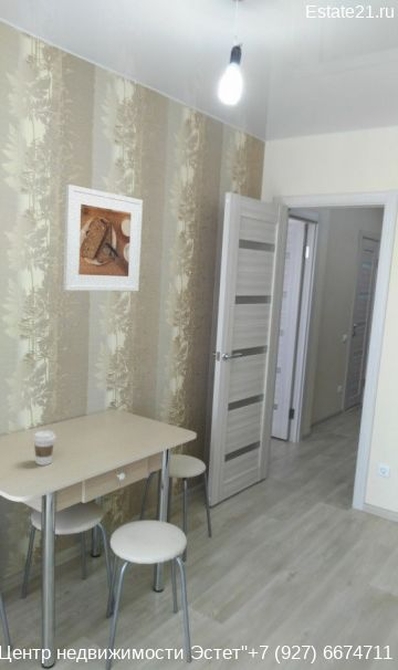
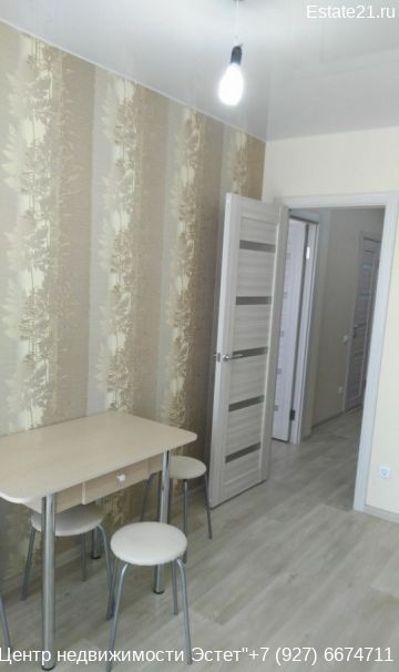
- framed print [62,184,144,292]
- coffee cup [31,430,56,467]
